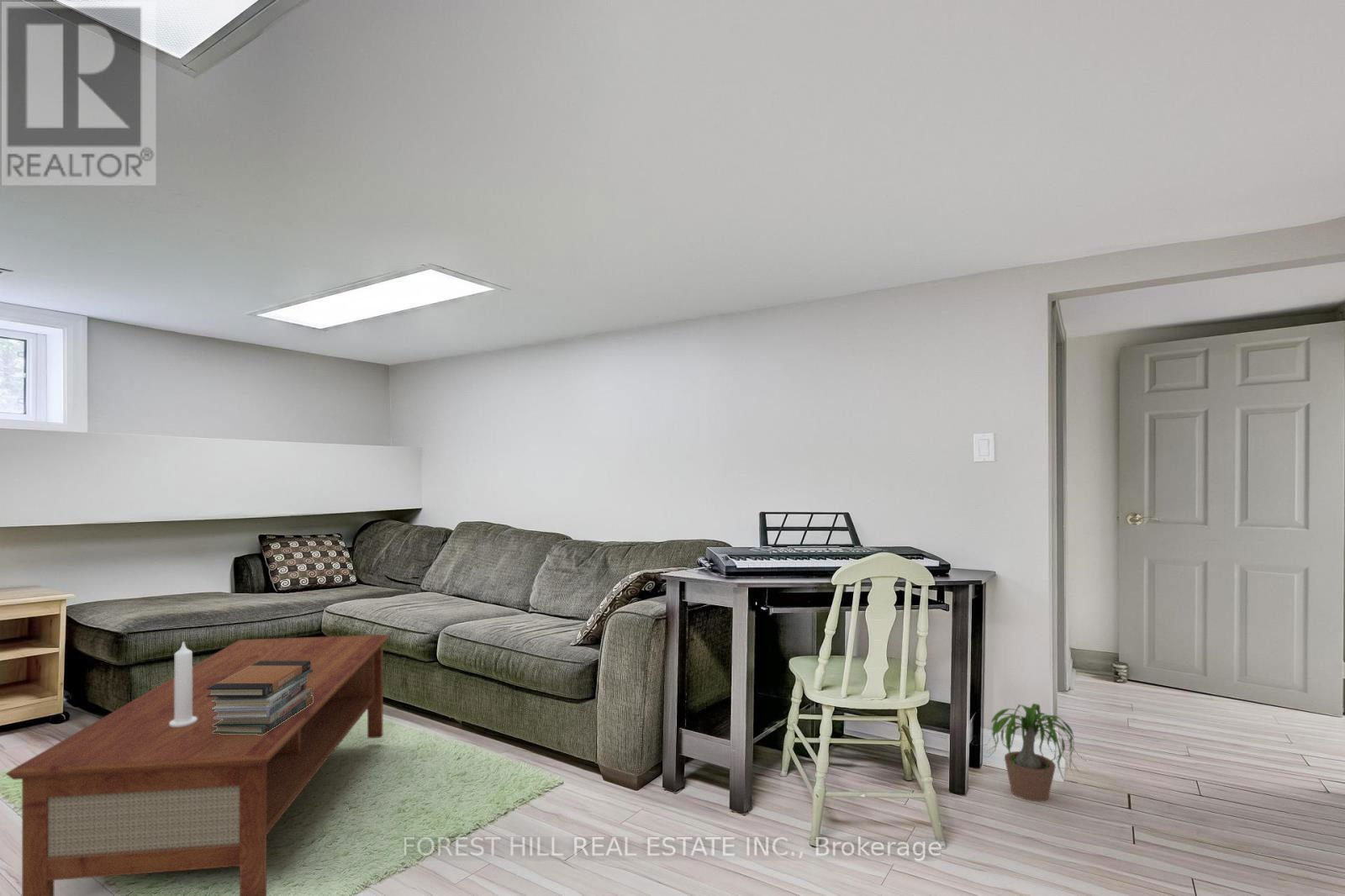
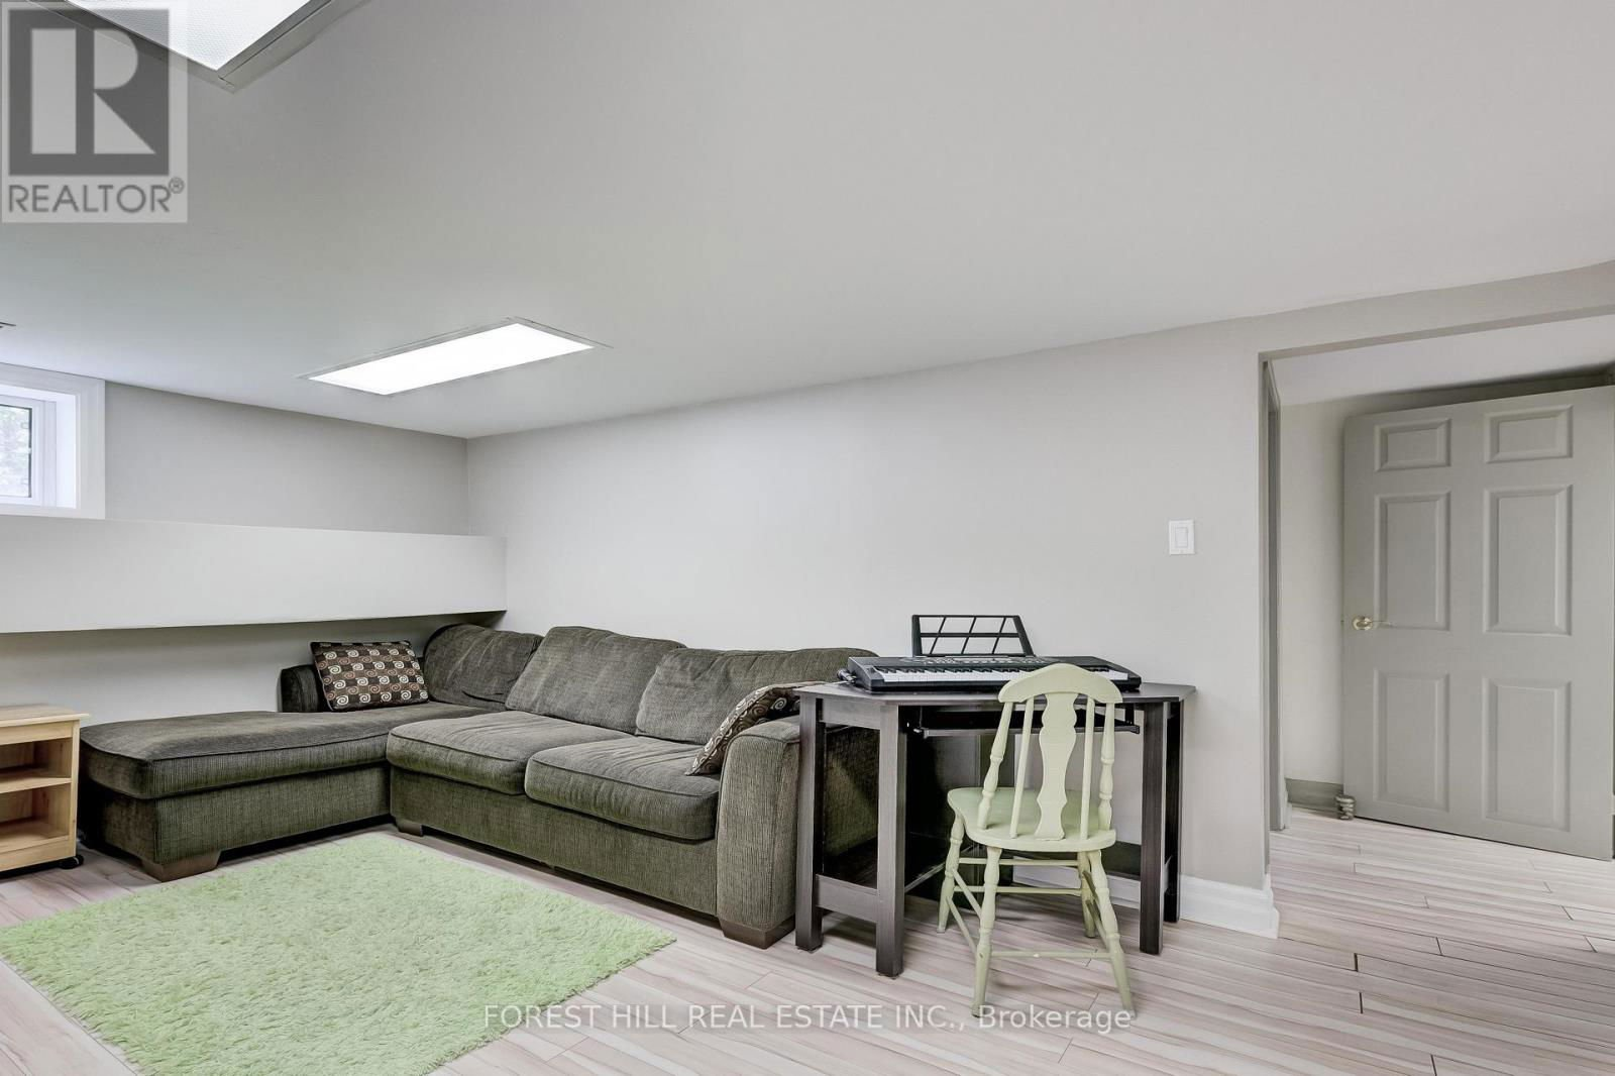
- potted plant [981,703,1092,802]
- book stack [207,661,314,735]
- coffee table [5,634,390,896]
- candle [169,640,198,727]
